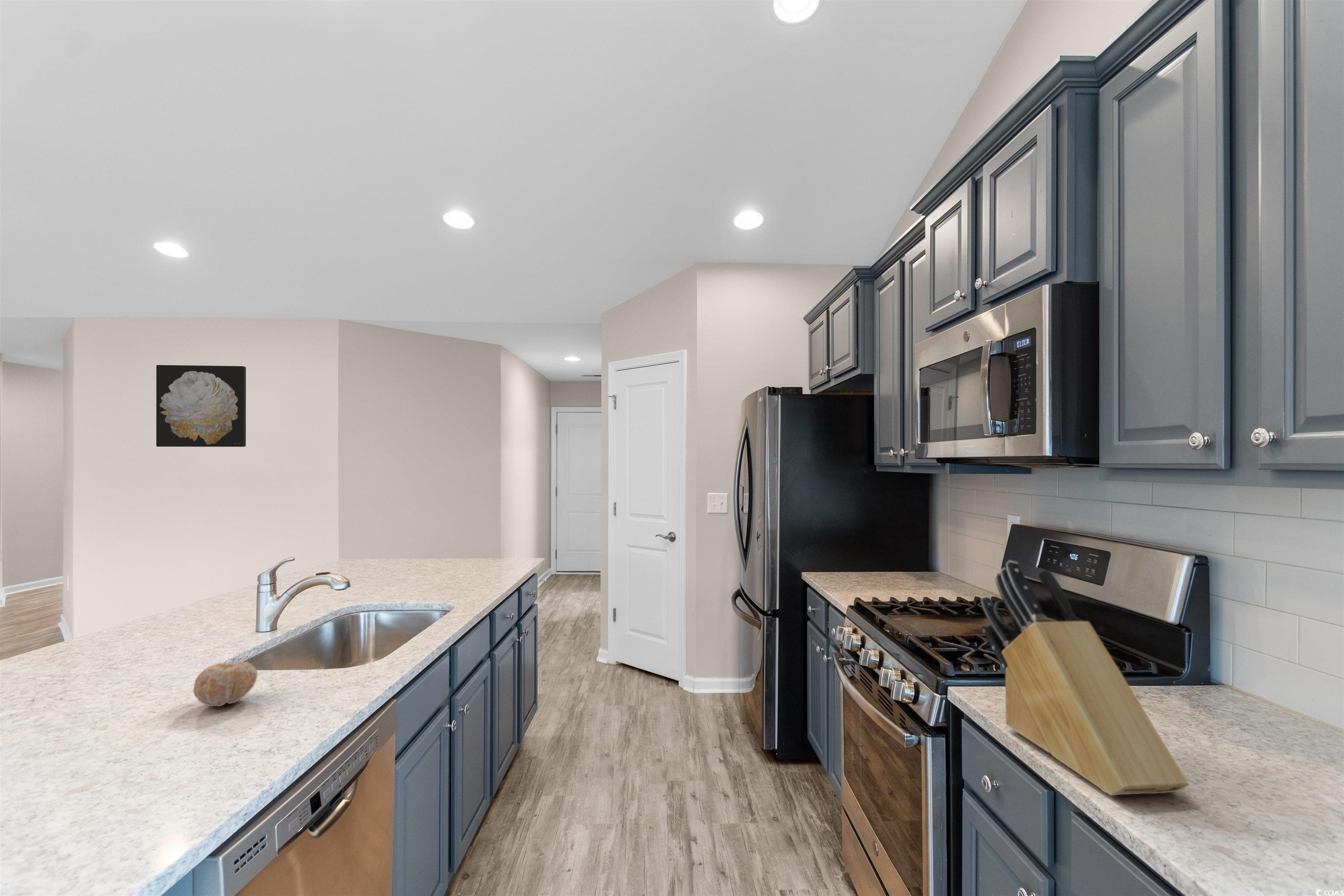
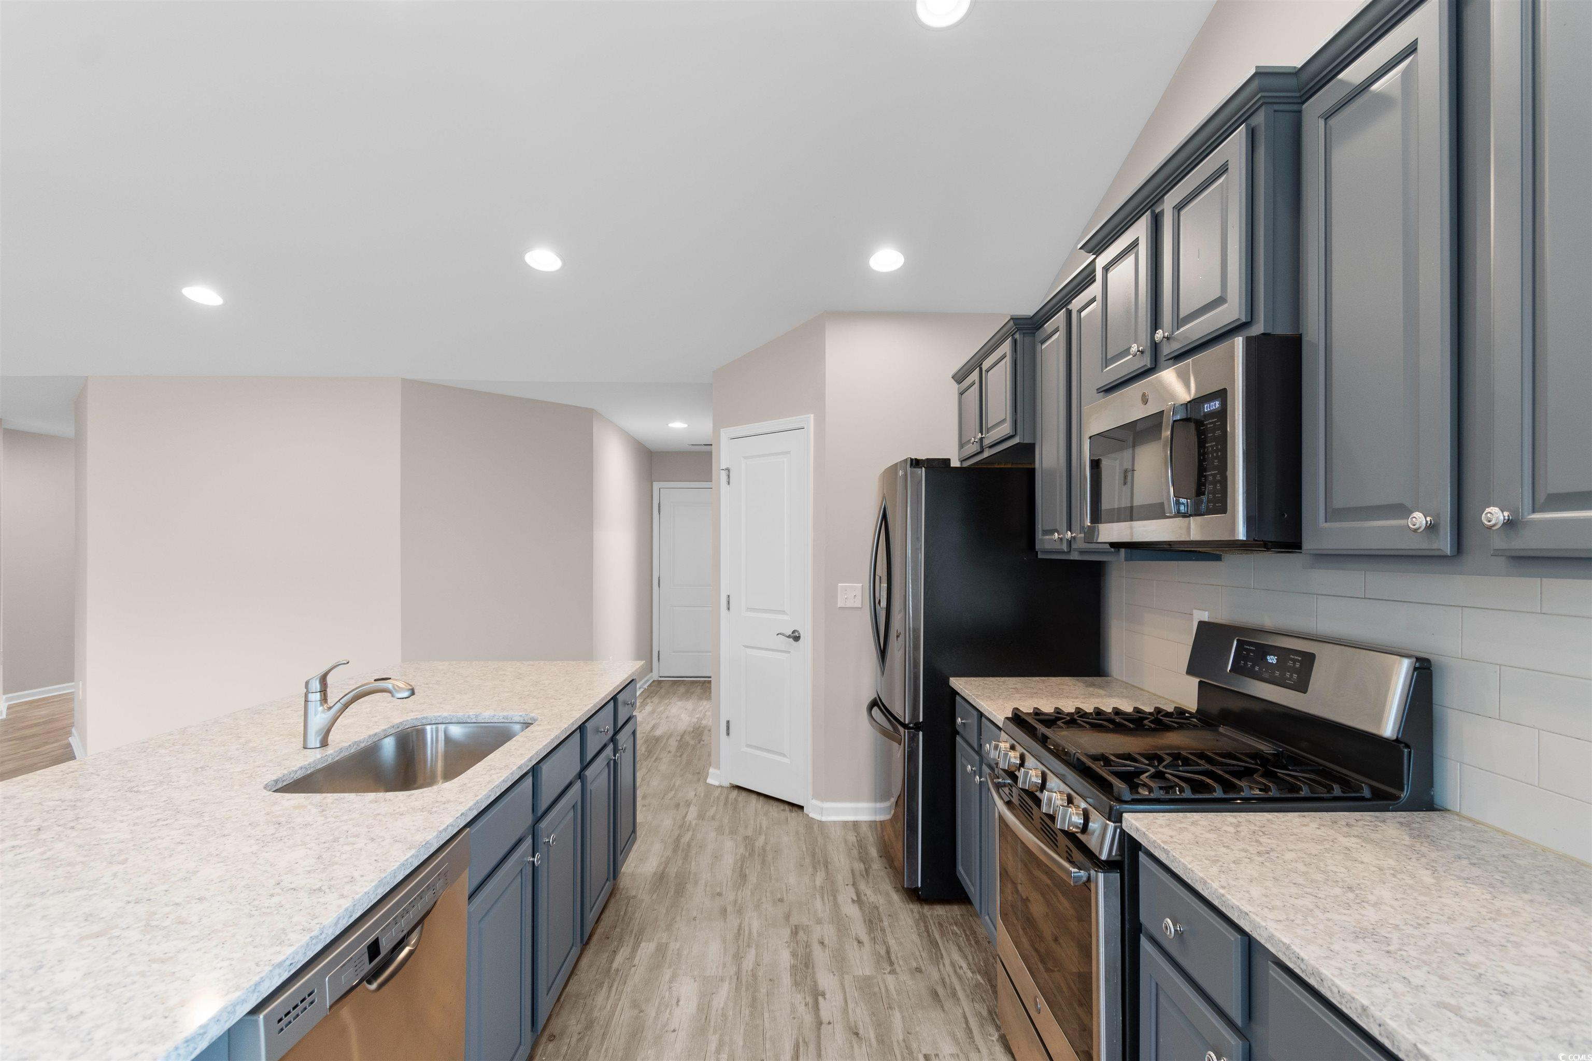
- fruit [193,661,258,707]
- knife block [980,560,1190,796]
- wall art [156,364,246,447]
